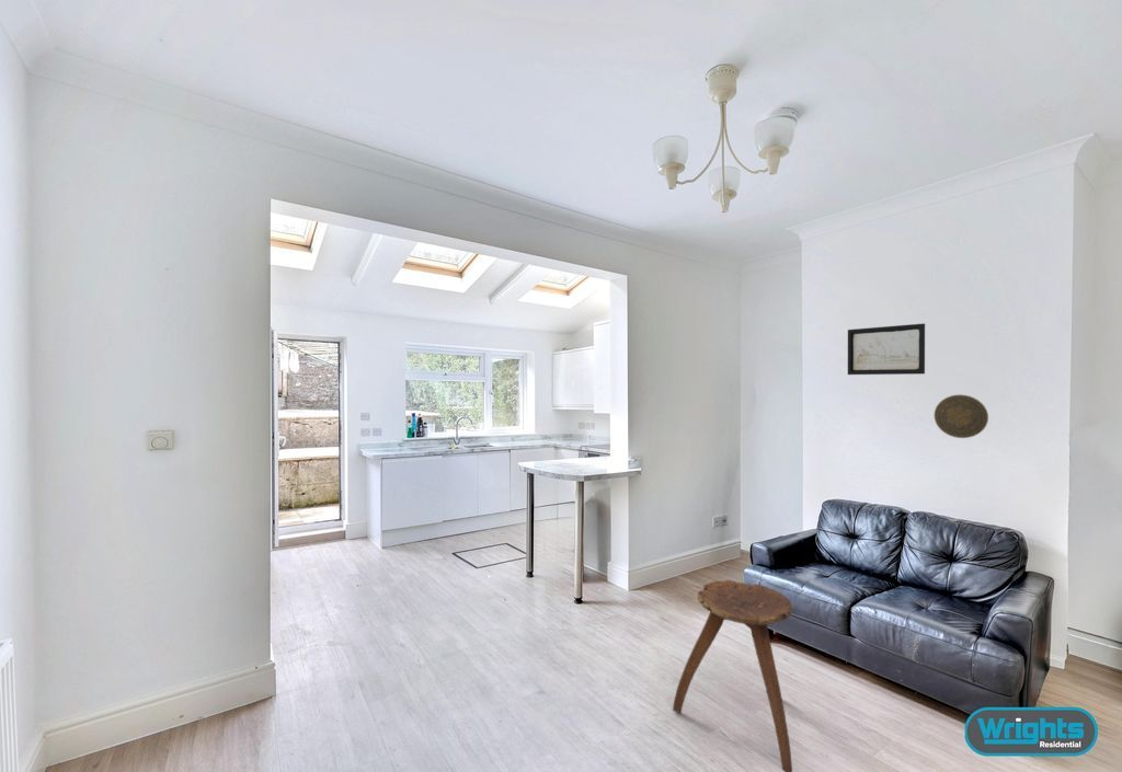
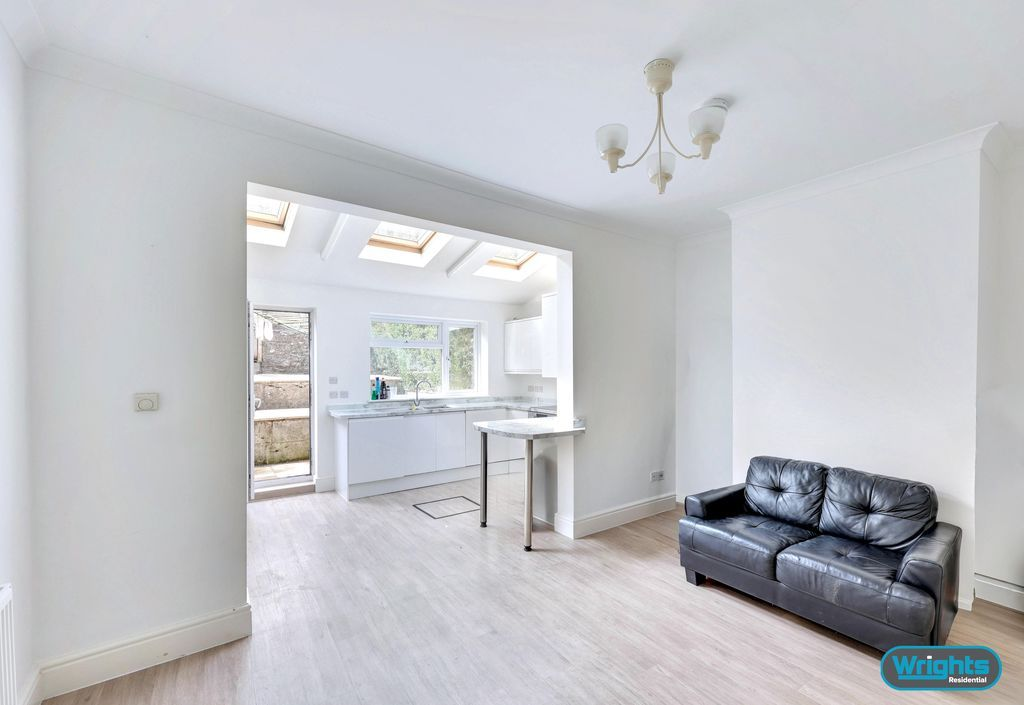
- wall art [847,322,926,376]
- stool [672,579,793,772]
- decorative plate [934,393,989,439]
